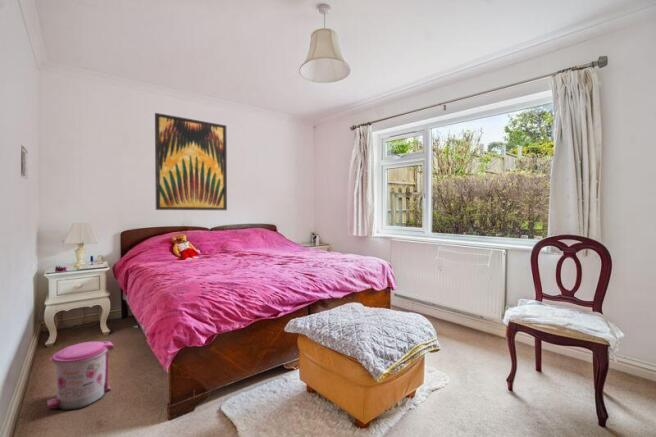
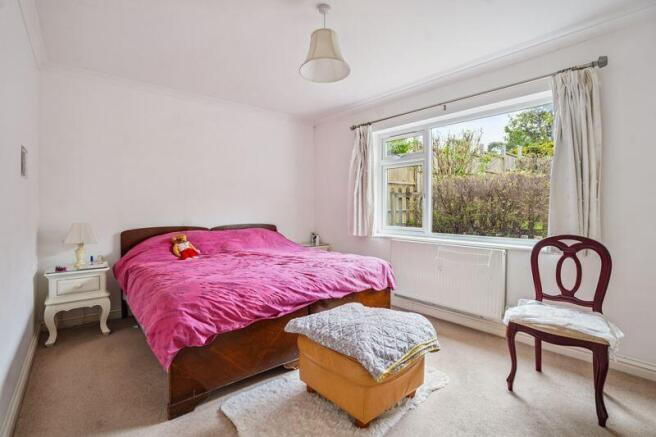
- wall art [154,112,228,211]
- trash can [46,340,115,411]
